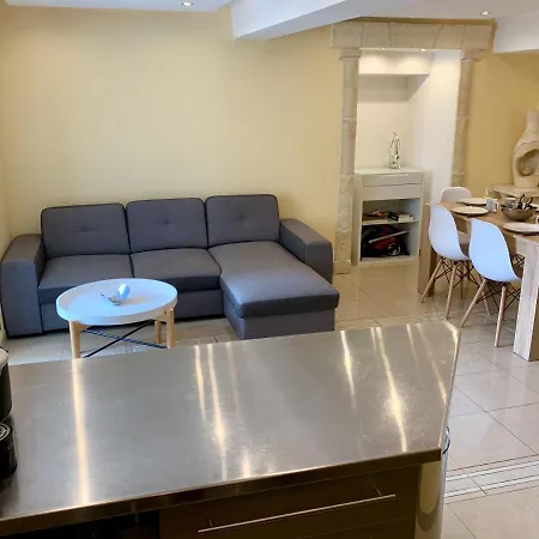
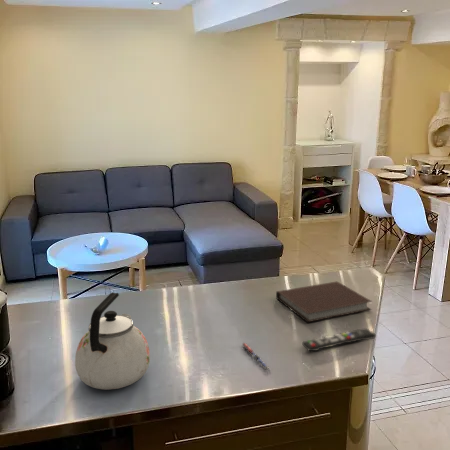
+ kettle [74,291,151,391]
+ remote control [301,327,377,353]
+ pen [241,342,269,370]
+ notebook [275,281,373,323]
